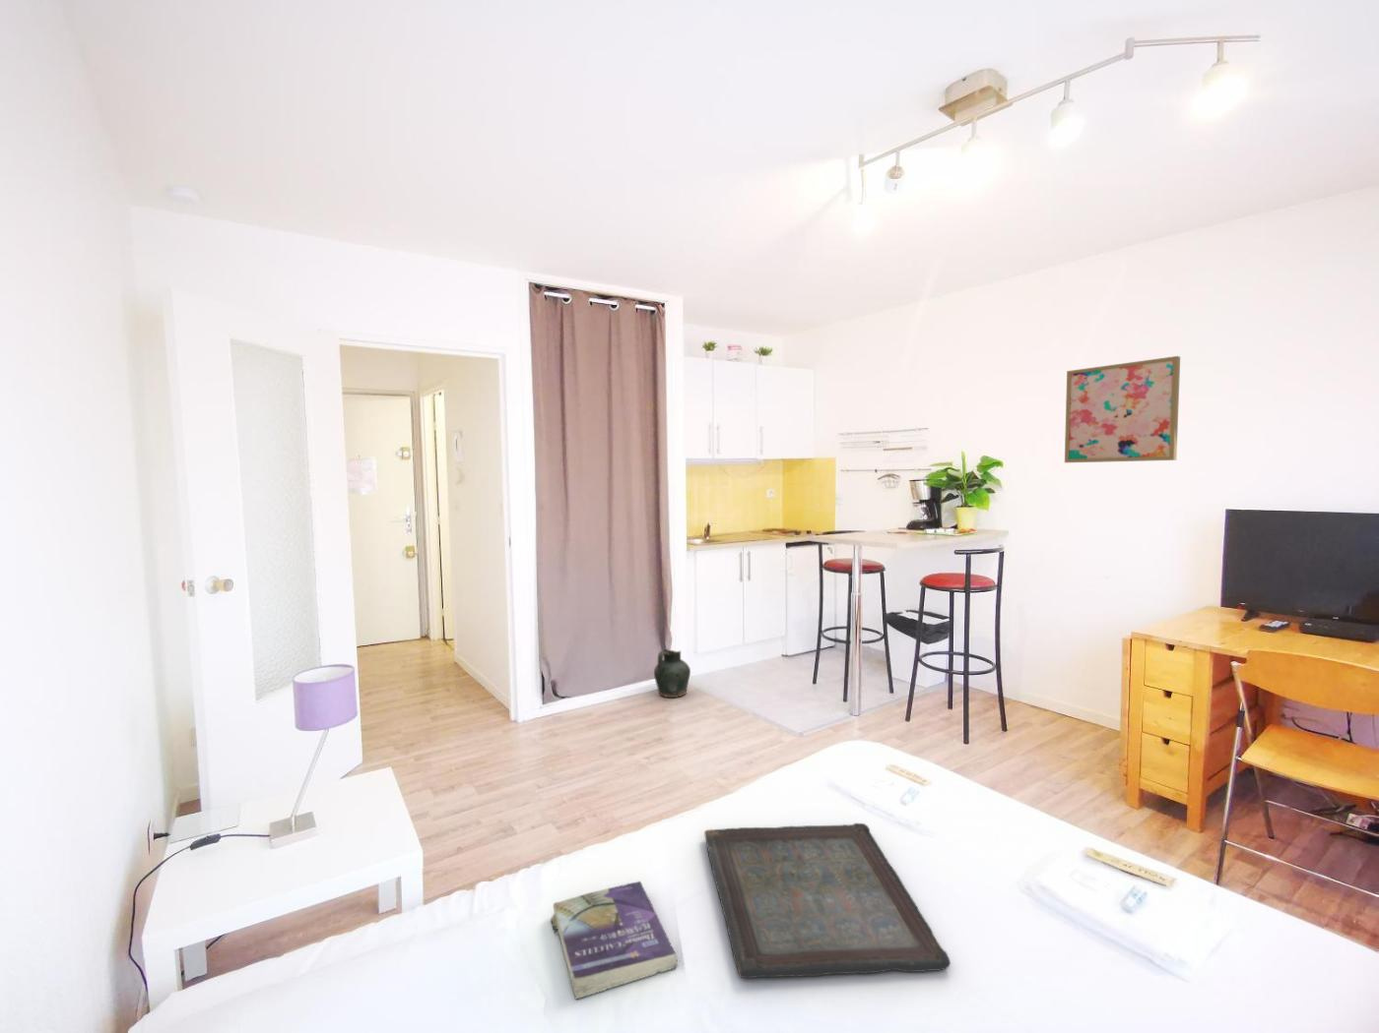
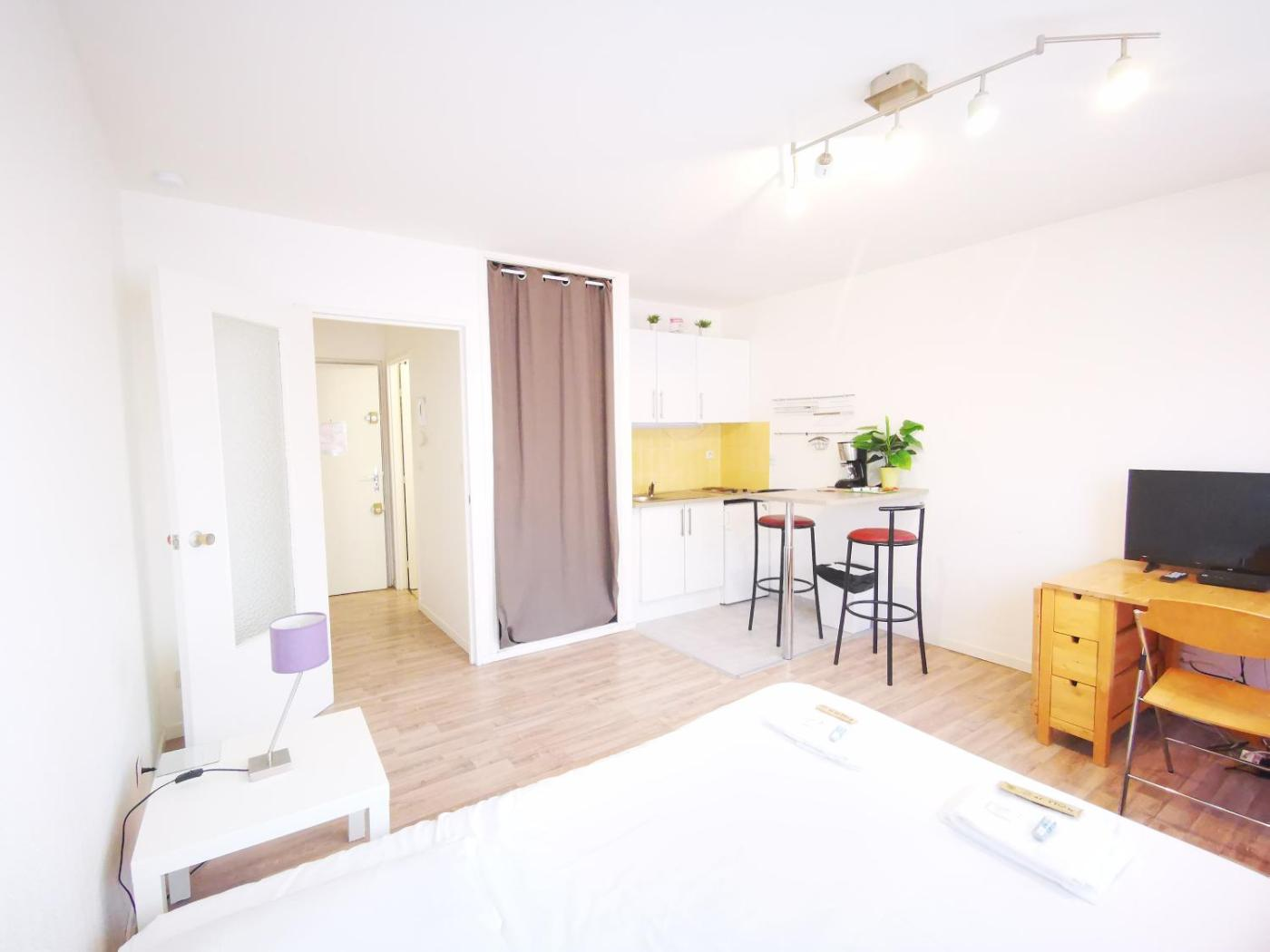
- wall art [1064,355,1181,463]
- serving tray [704,822,951,979]
- ceramic jug [653,648,692,699]
- book [549,880,679,1000]
